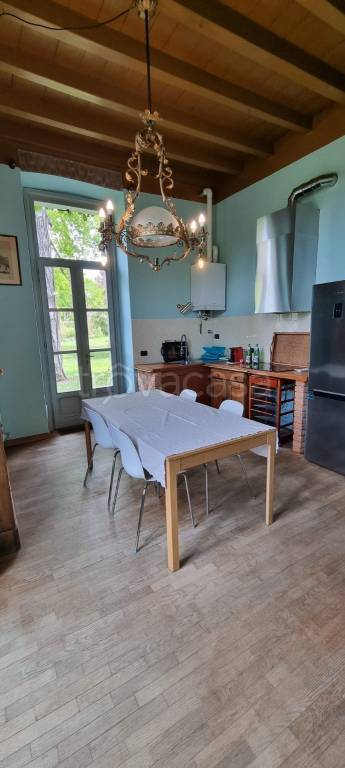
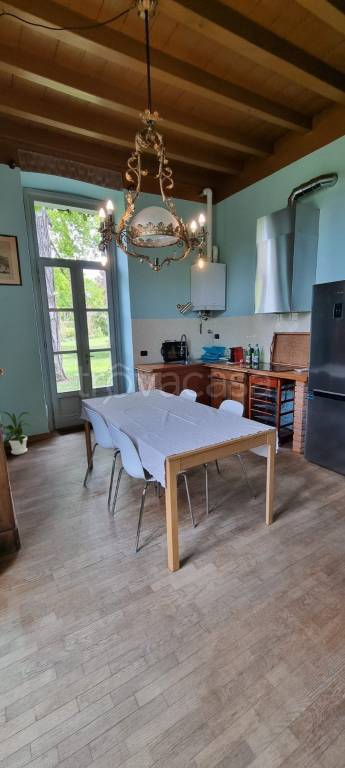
+ house plant [2,411,34,455]
